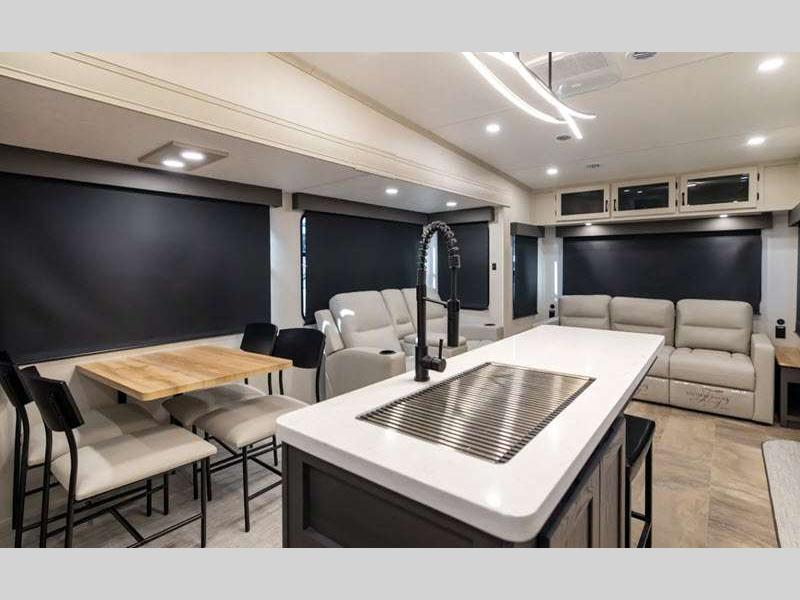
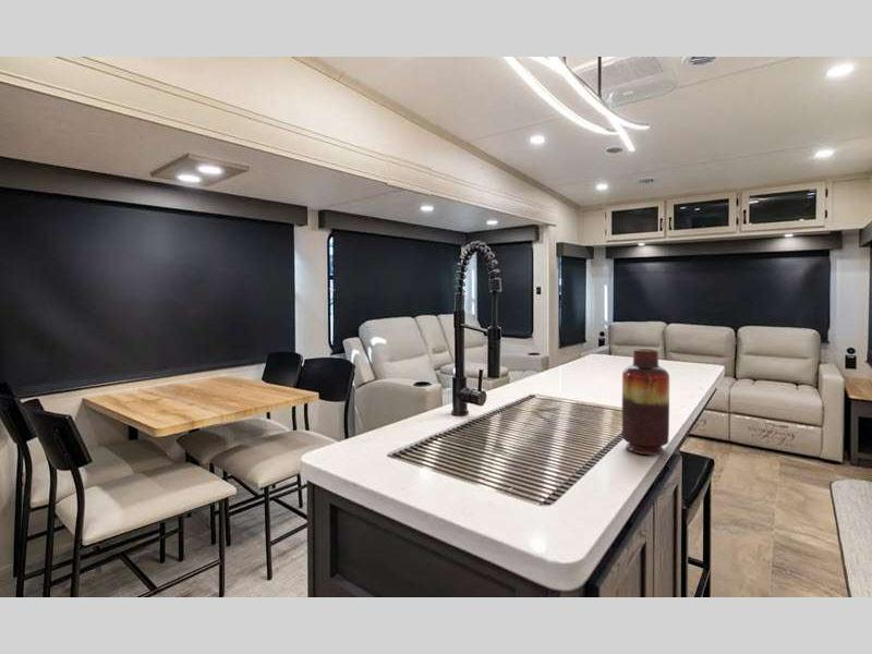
+ vase [621,348,670,457]
